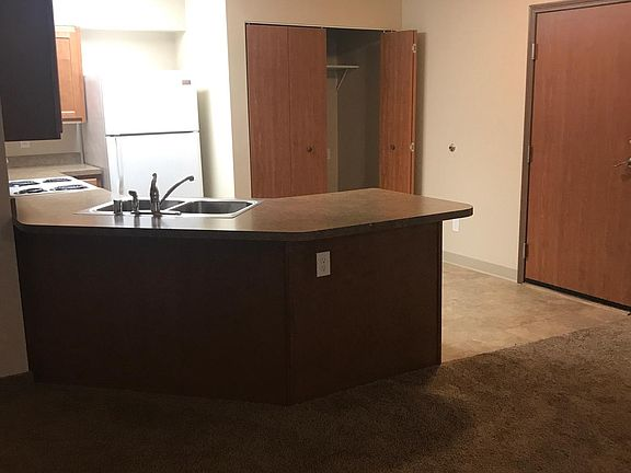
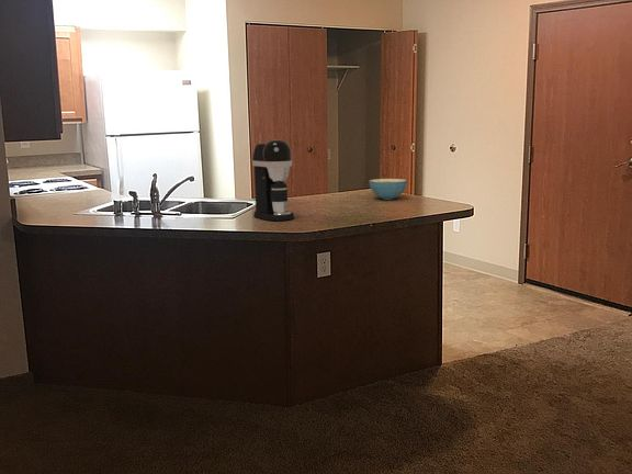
+ coffee maker [251,138,295,222]
+ cereal bowl [368,178,408,201]
